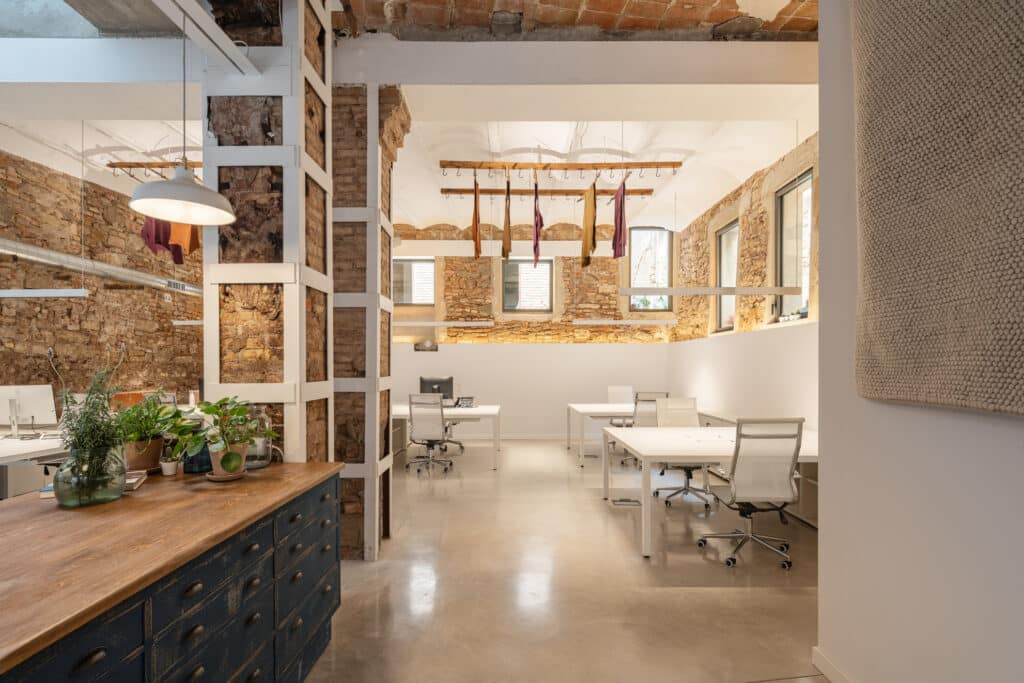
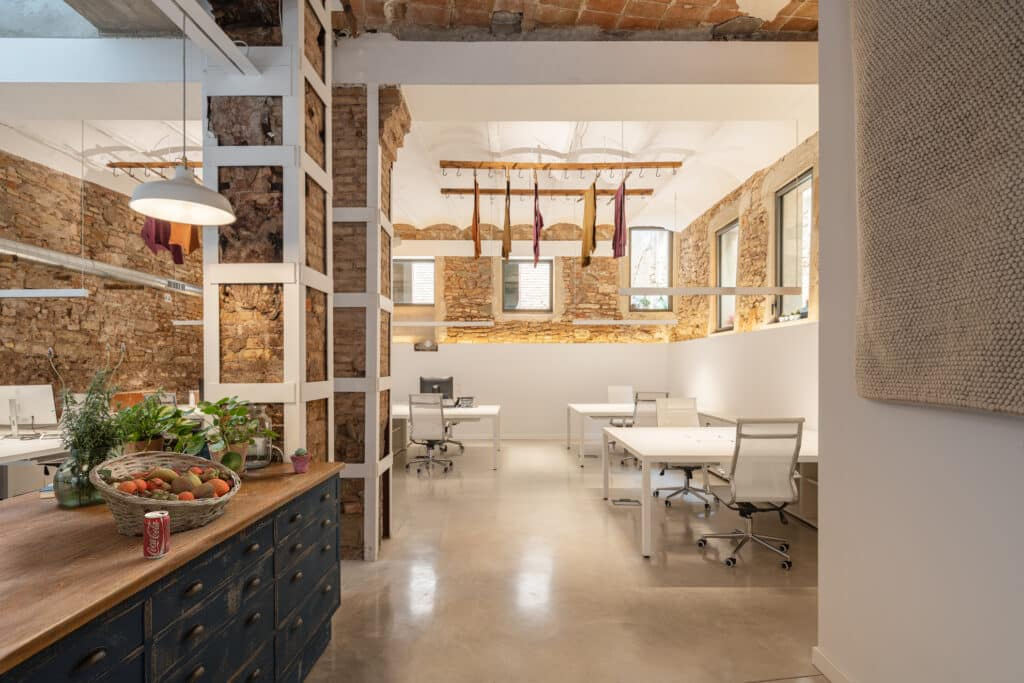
+ potted succulent [289,447,311,475]
+ beverage can [142,511,171,560]
+ fruit basket [88,450,243,538]
